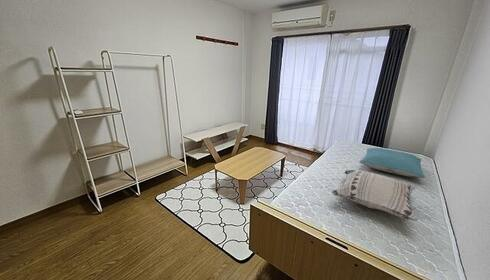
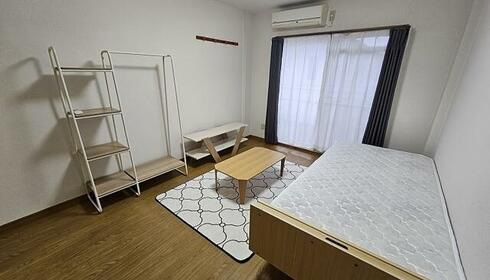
- pillow [358,147,426,179]
- decorative pillow [331,169,419,222]
